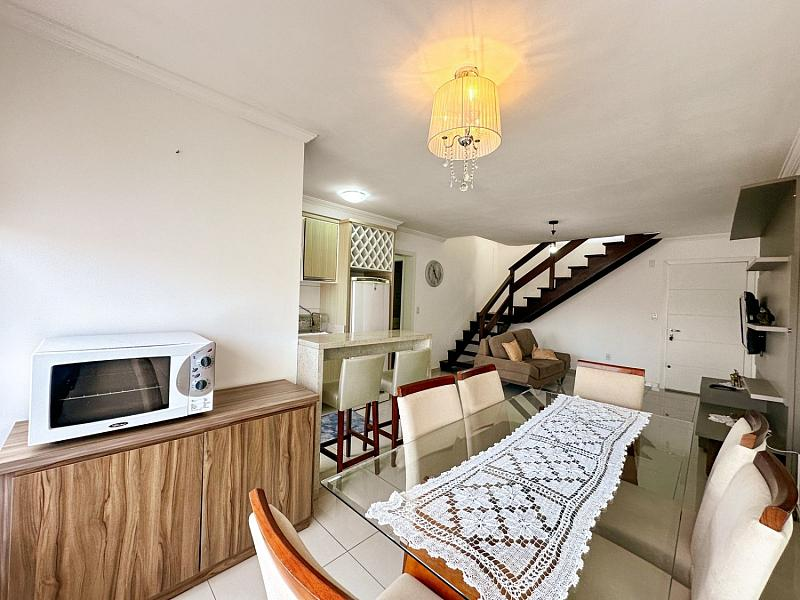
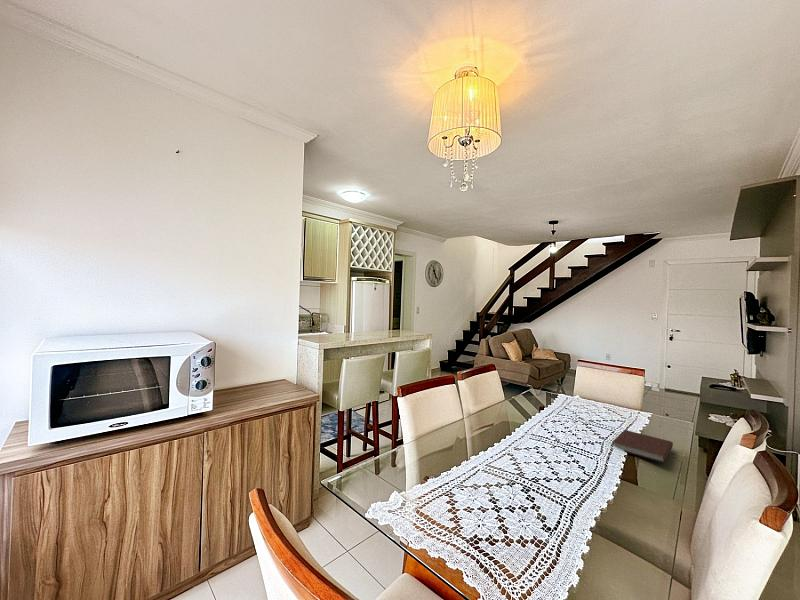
+ notebook [611,429,674,463]
